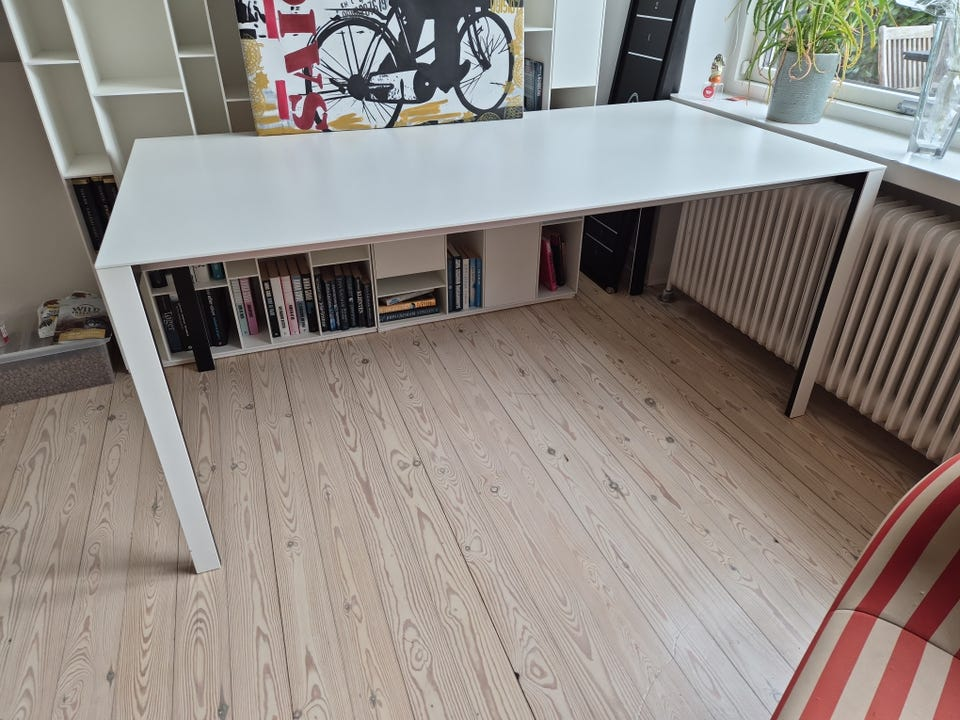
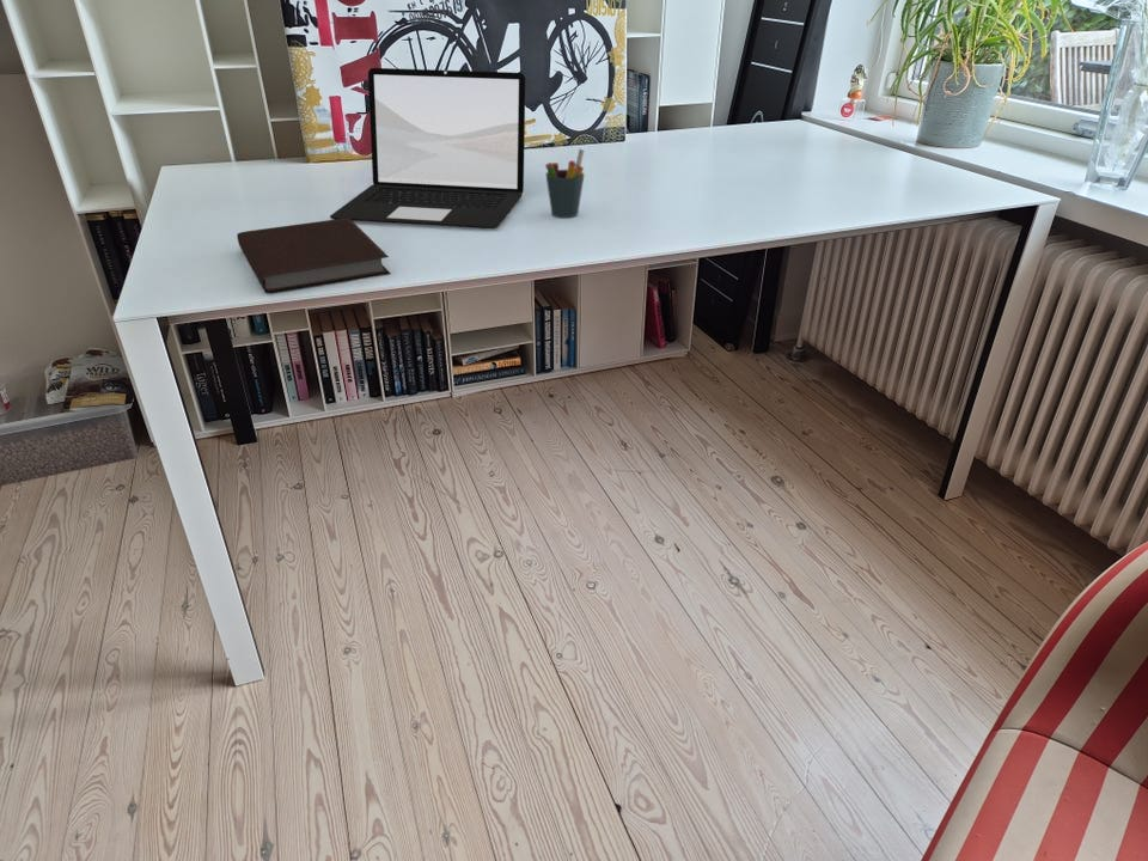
+ pen holder [544,148,586,219]
+ notebook [236,218,392,294]
+ laptop [329,67,526,230]
